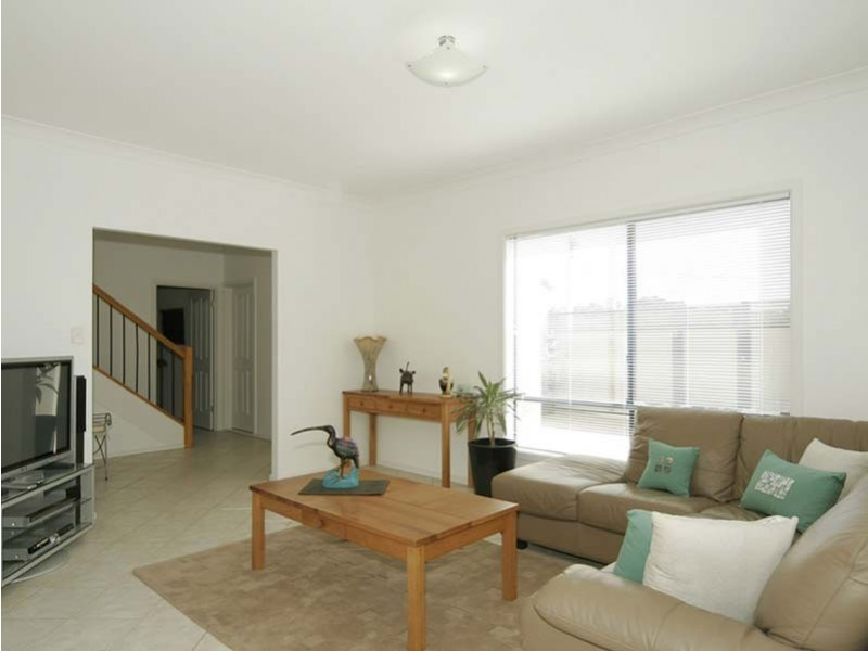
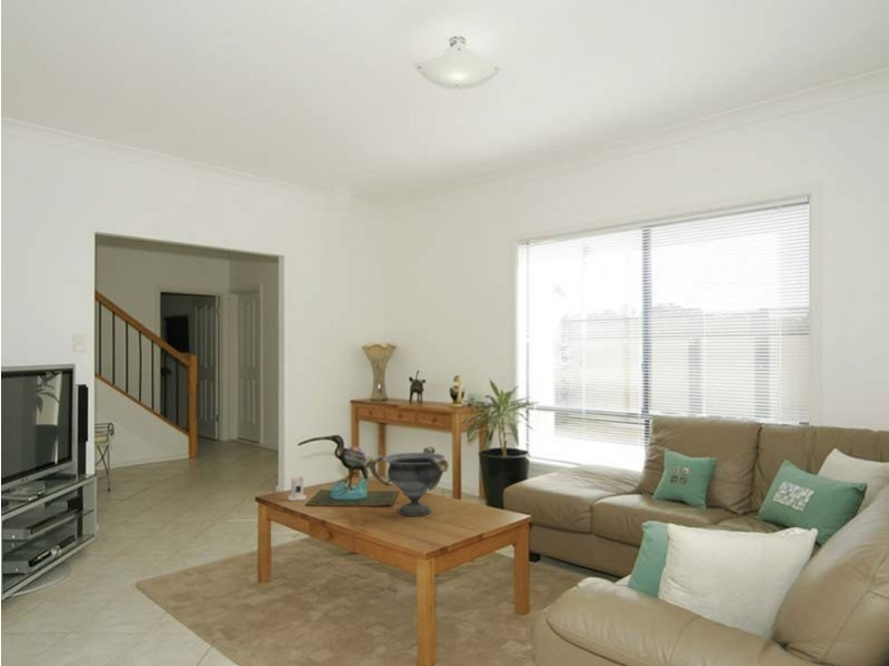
+ decorative bowl [362,445,450,517]
+ candle [287,475,308,502]
